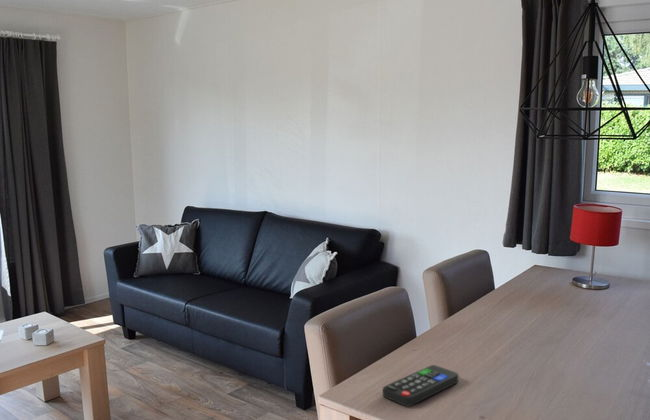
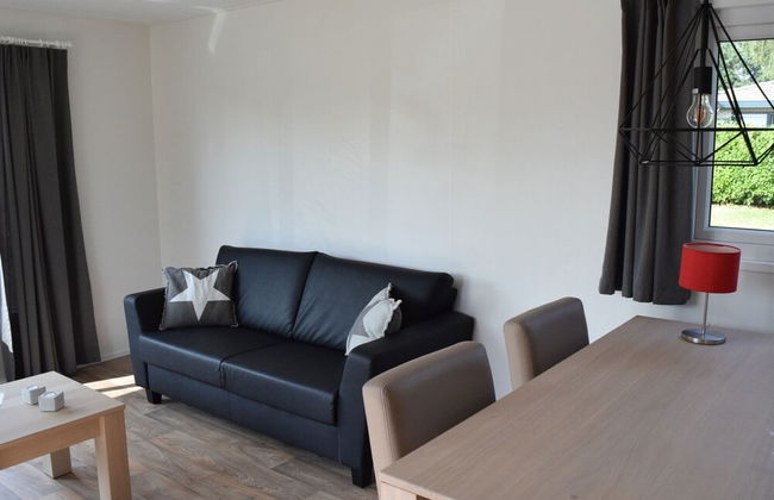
- remote control [382,364,459,408]
